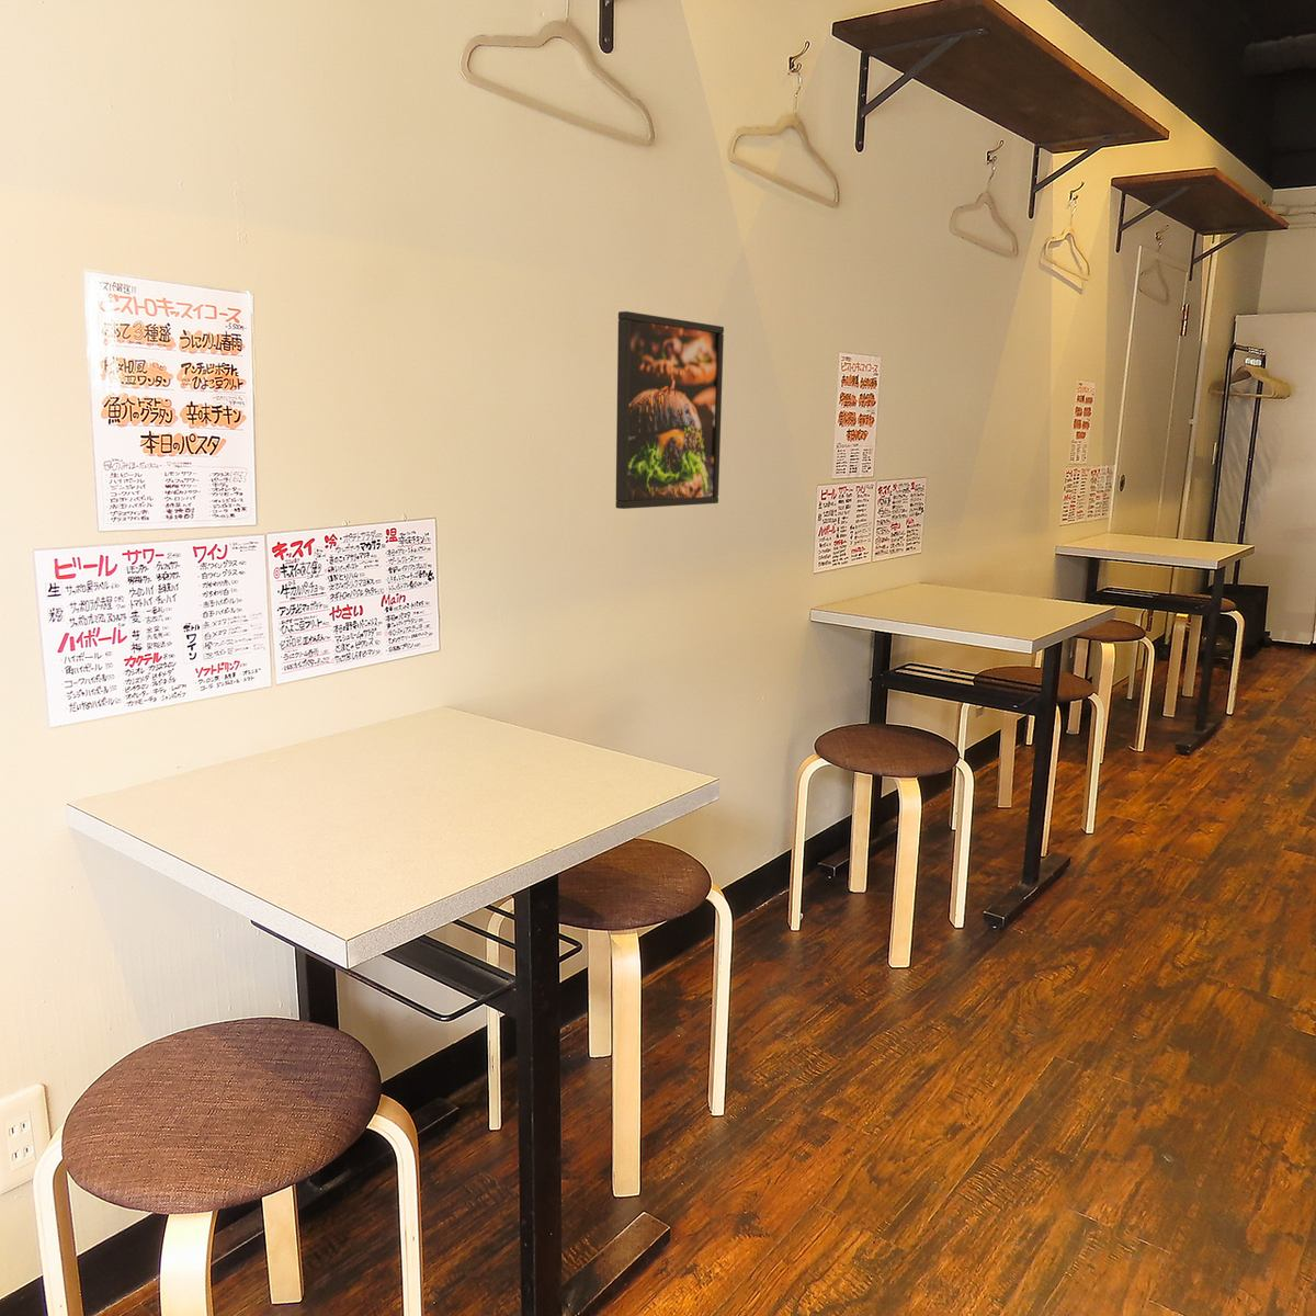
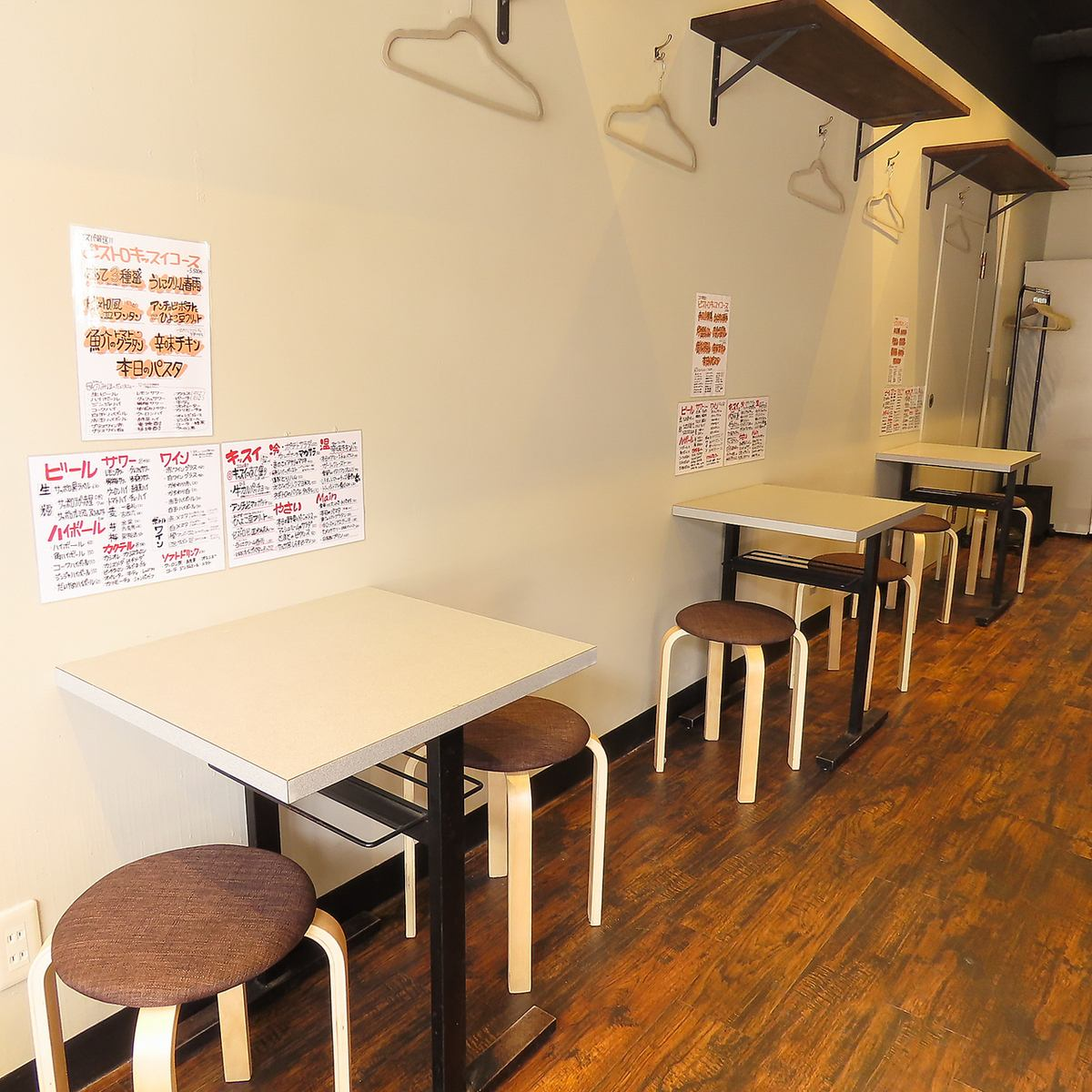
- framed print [616,311,725,510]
